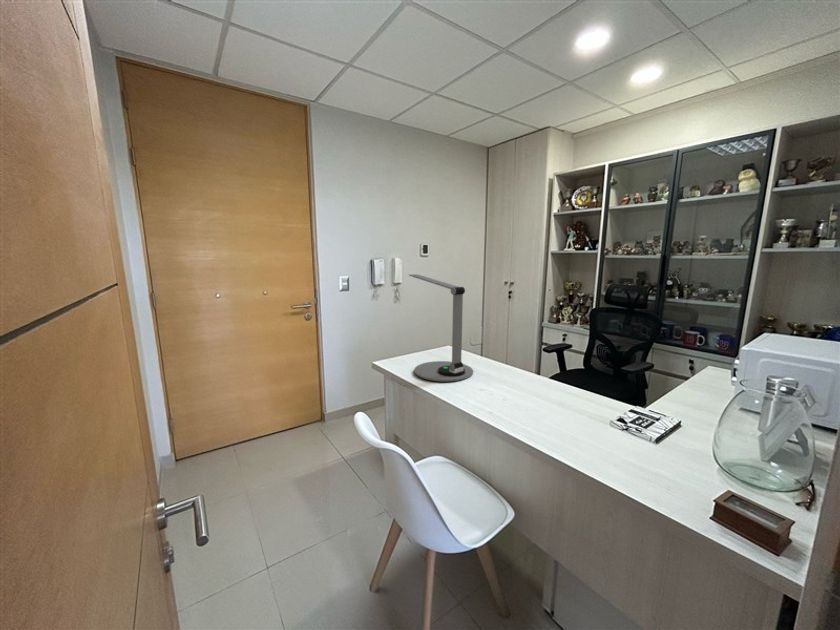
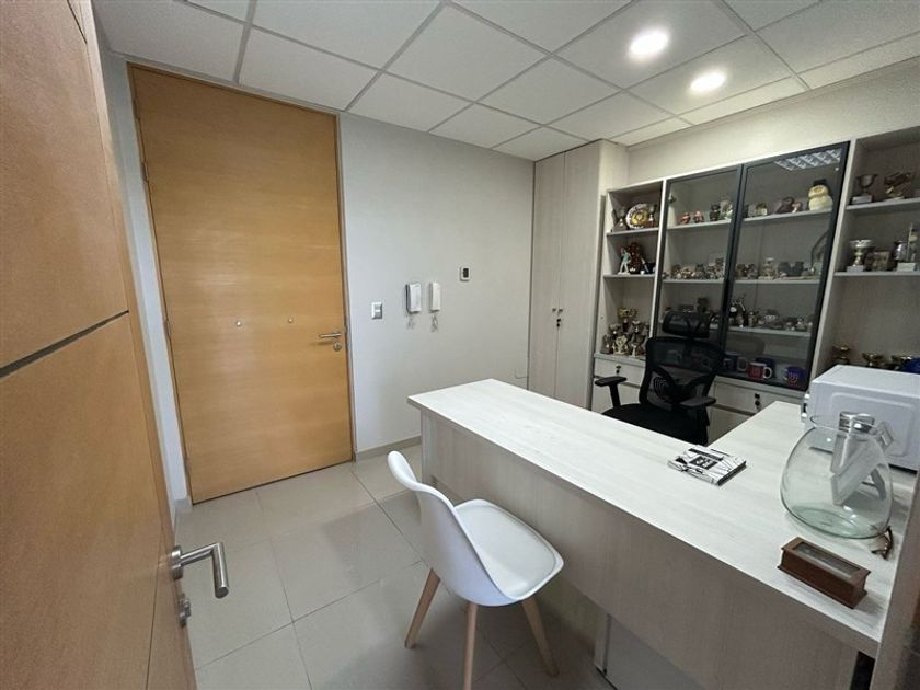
- desk lamp [408,273,474,382]
